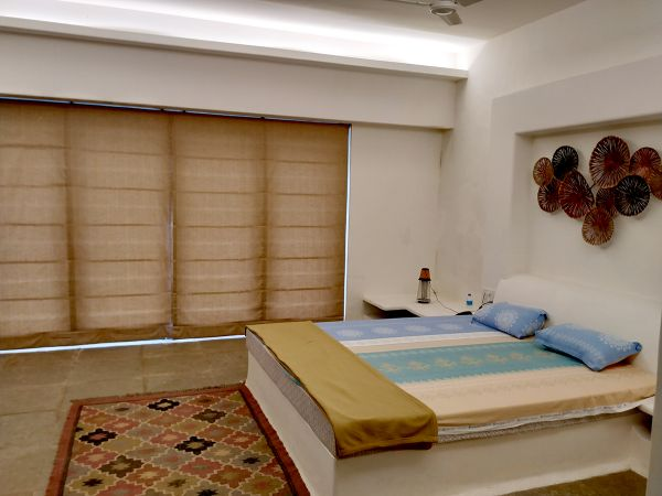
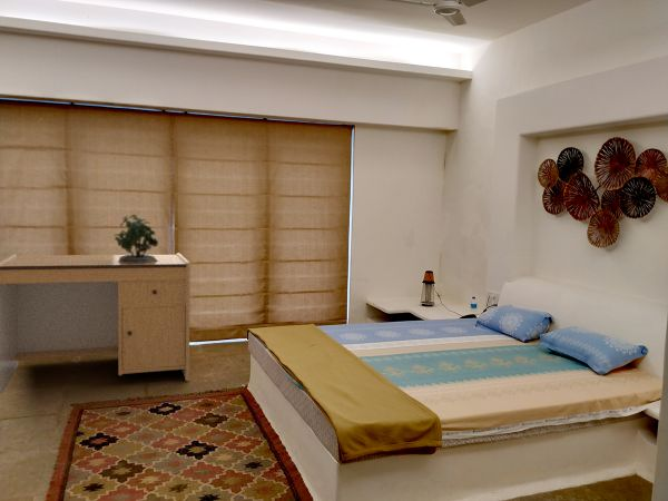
+ potted plant [114,212,159,264]
+ desk [0,252,191,396]
